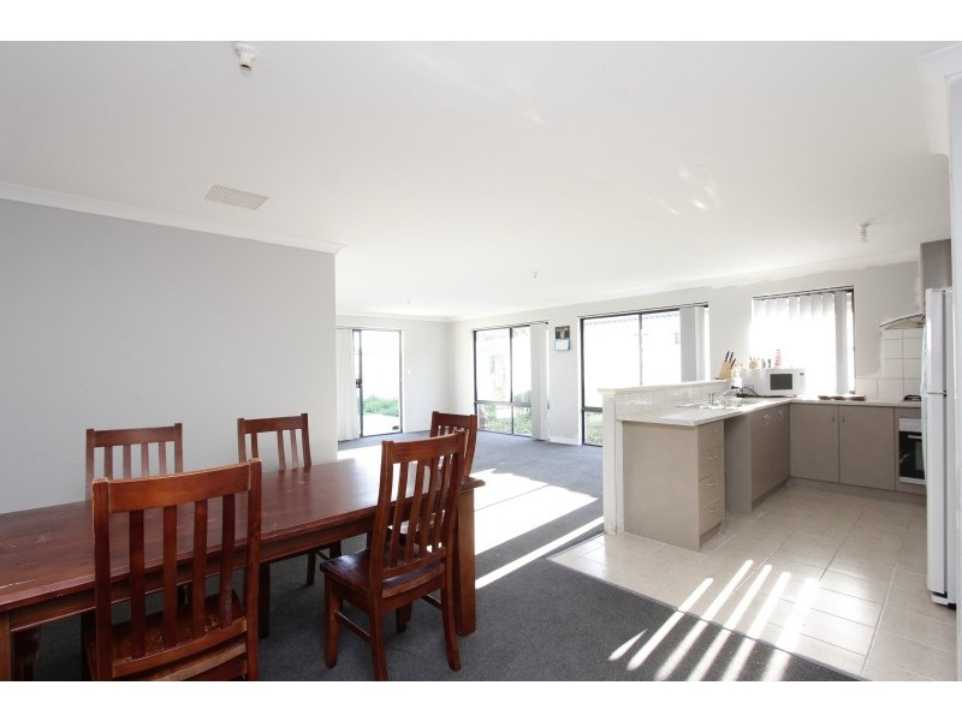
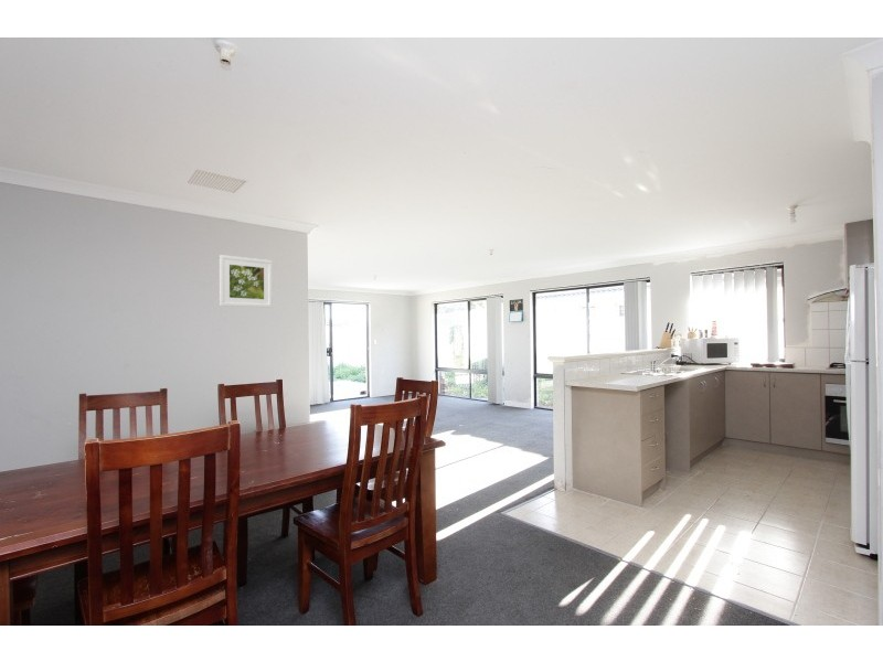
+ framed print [219,254,274,309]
